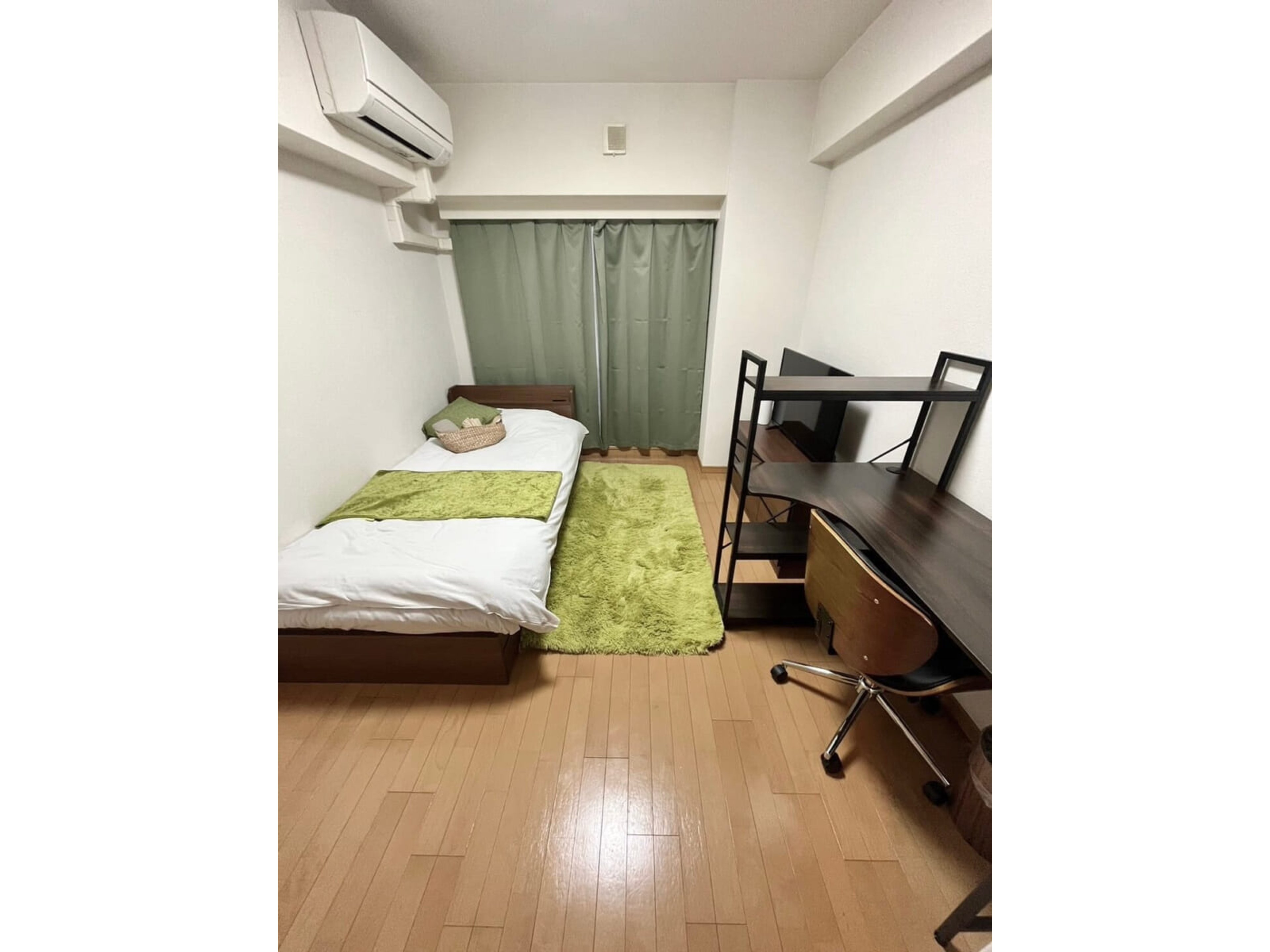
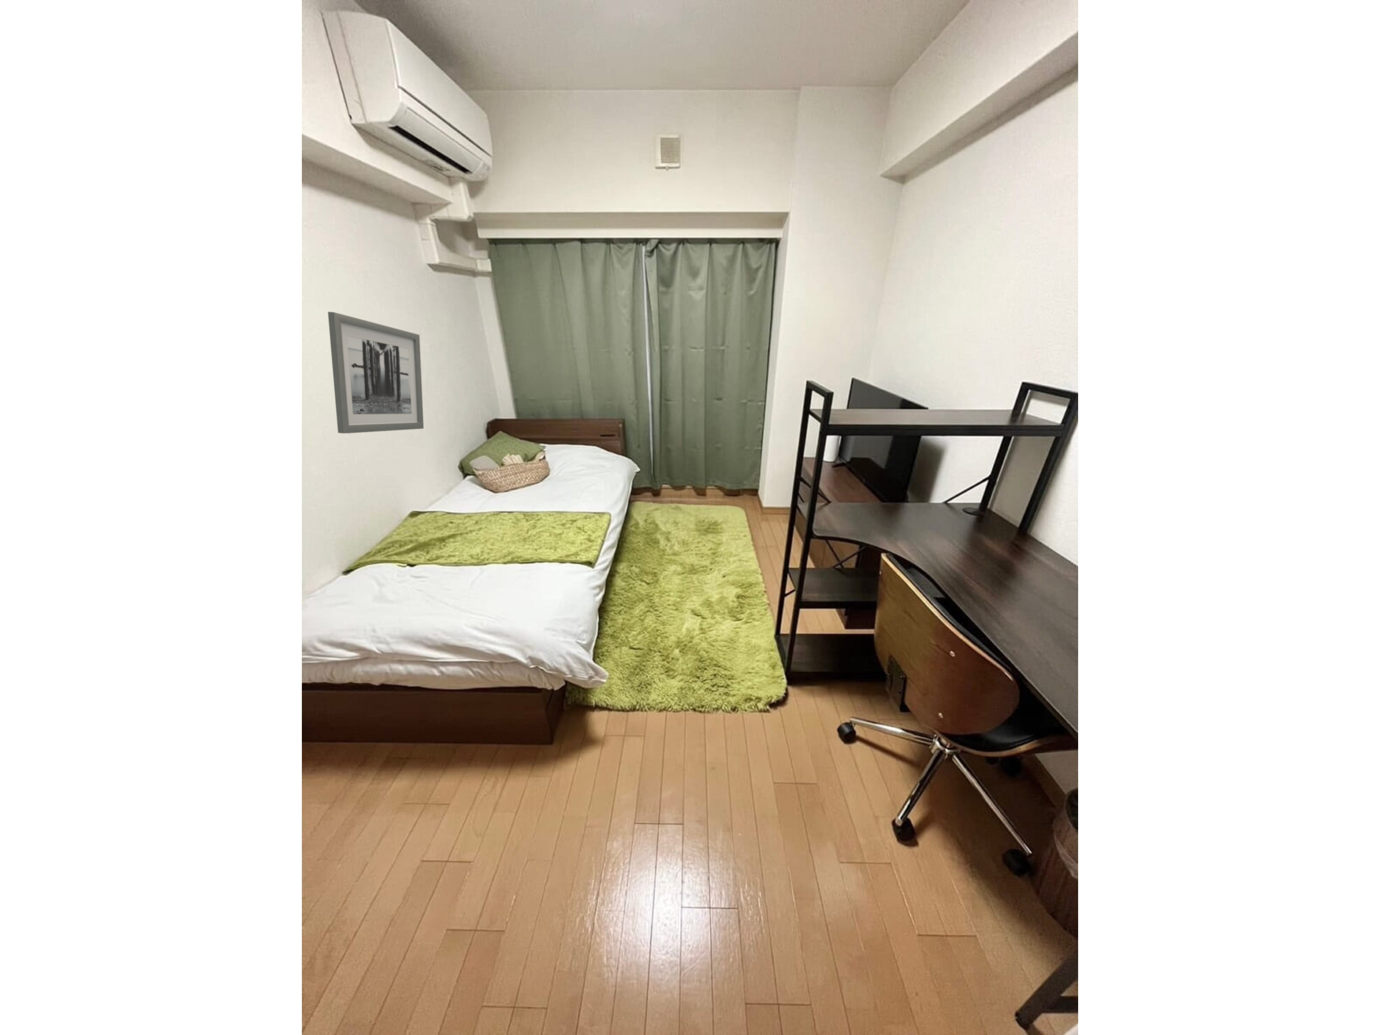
+ wall art [327,311,424,434]
